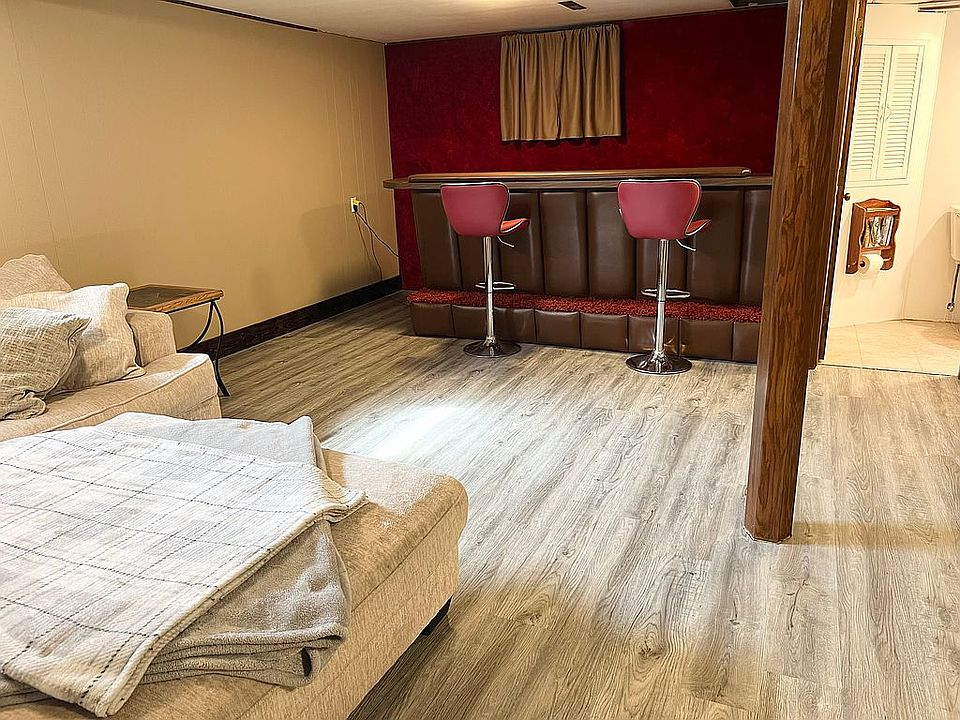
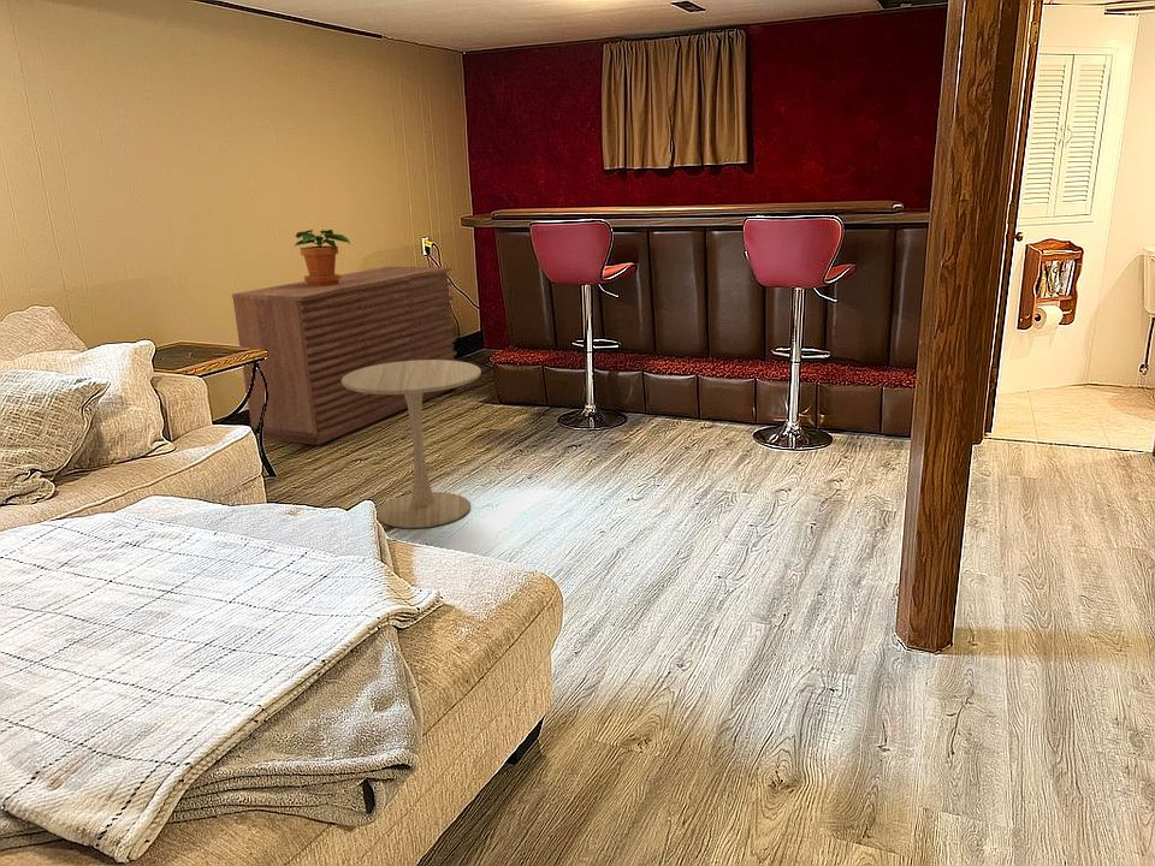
+ potted plant [294,229,351,286]
+ sideboard [231,266,458,446]
+ side table [342,360,482,529]
